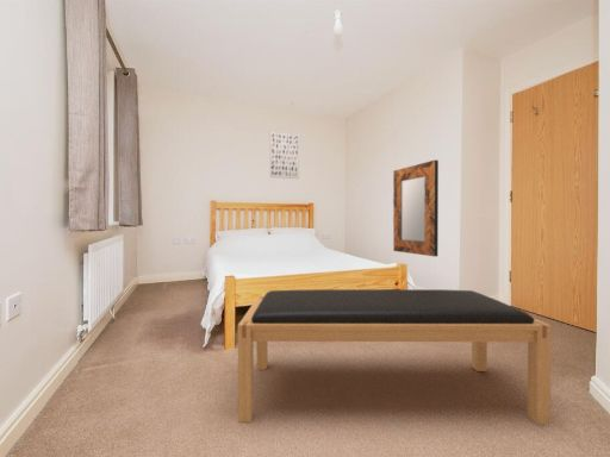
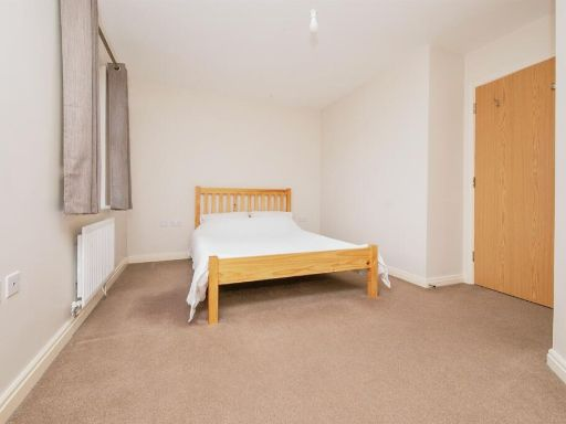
- wall art [269,131,300,180]
- home mirror [392,158,440,257]
- bench [237,288,553,425]
